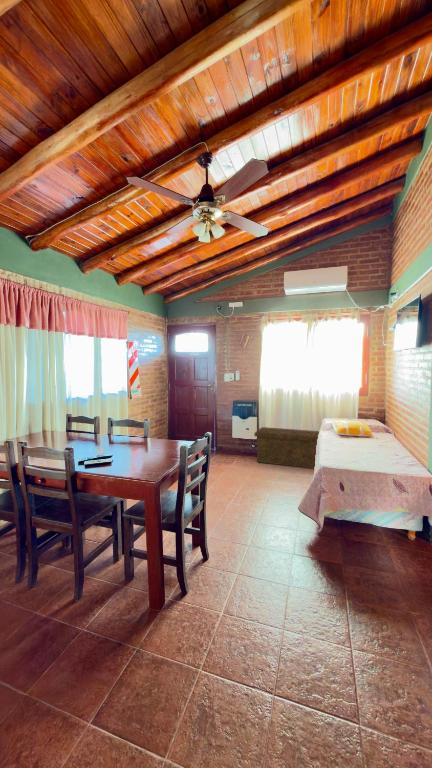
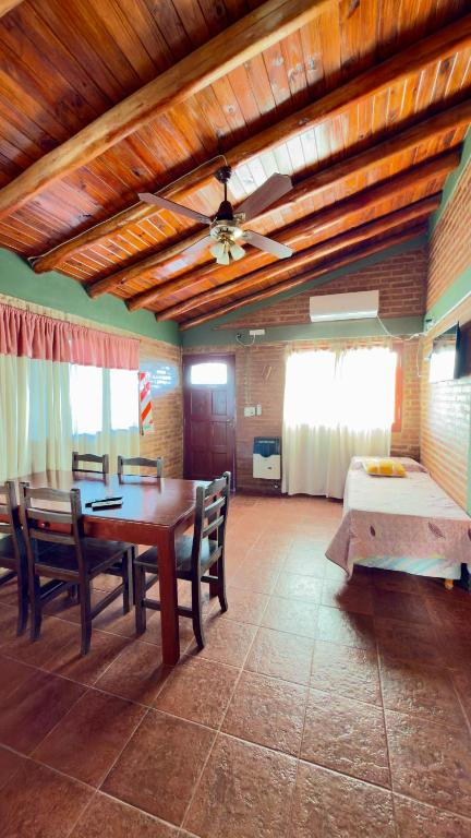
- storage bench [253,426,320,470]
